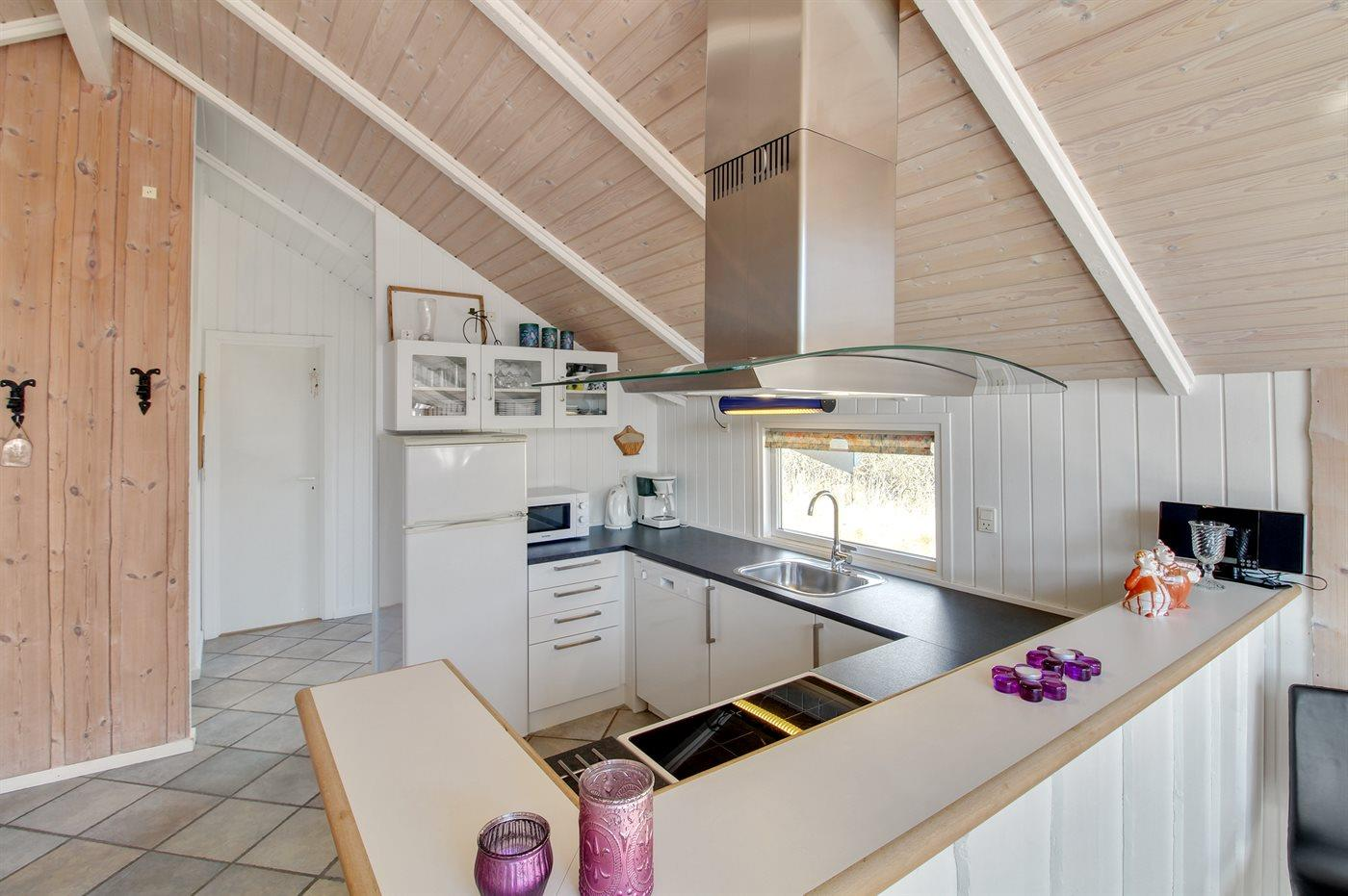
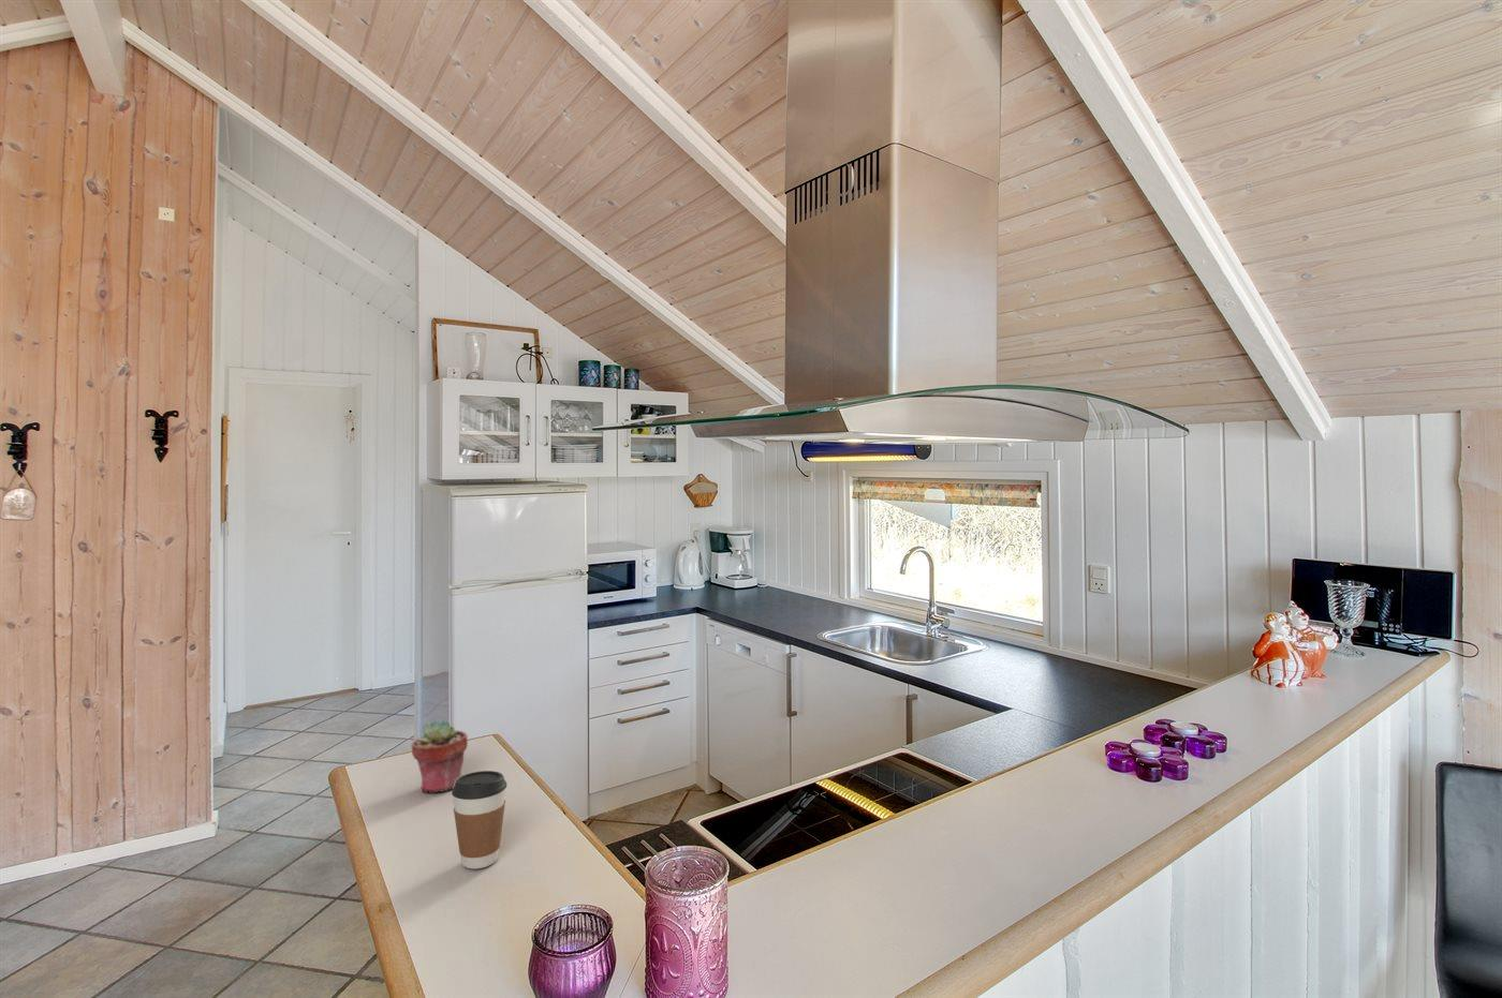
+ potted succulent [411,718,469,793]
+ coffee cup [450,770,507,870]
